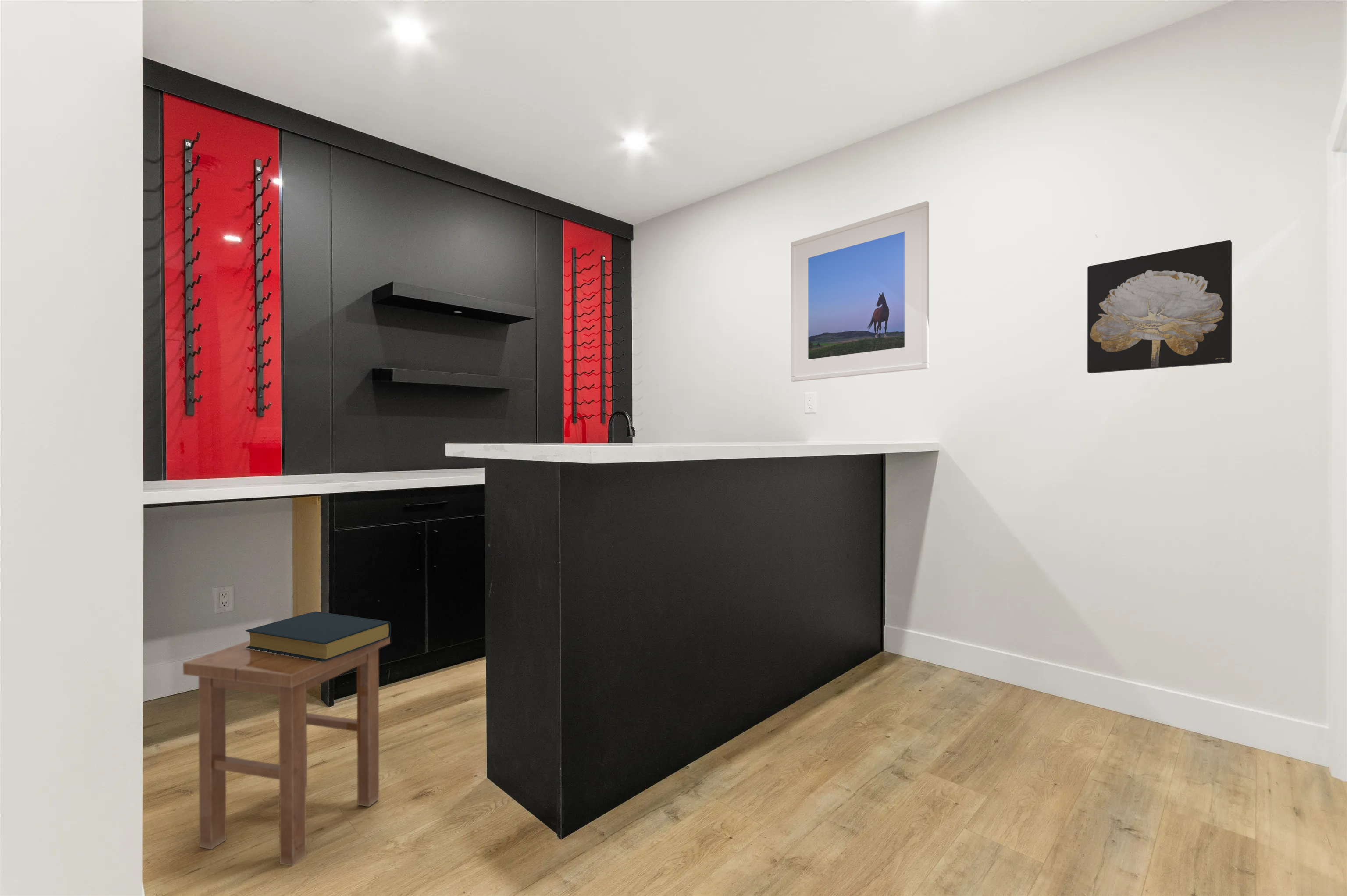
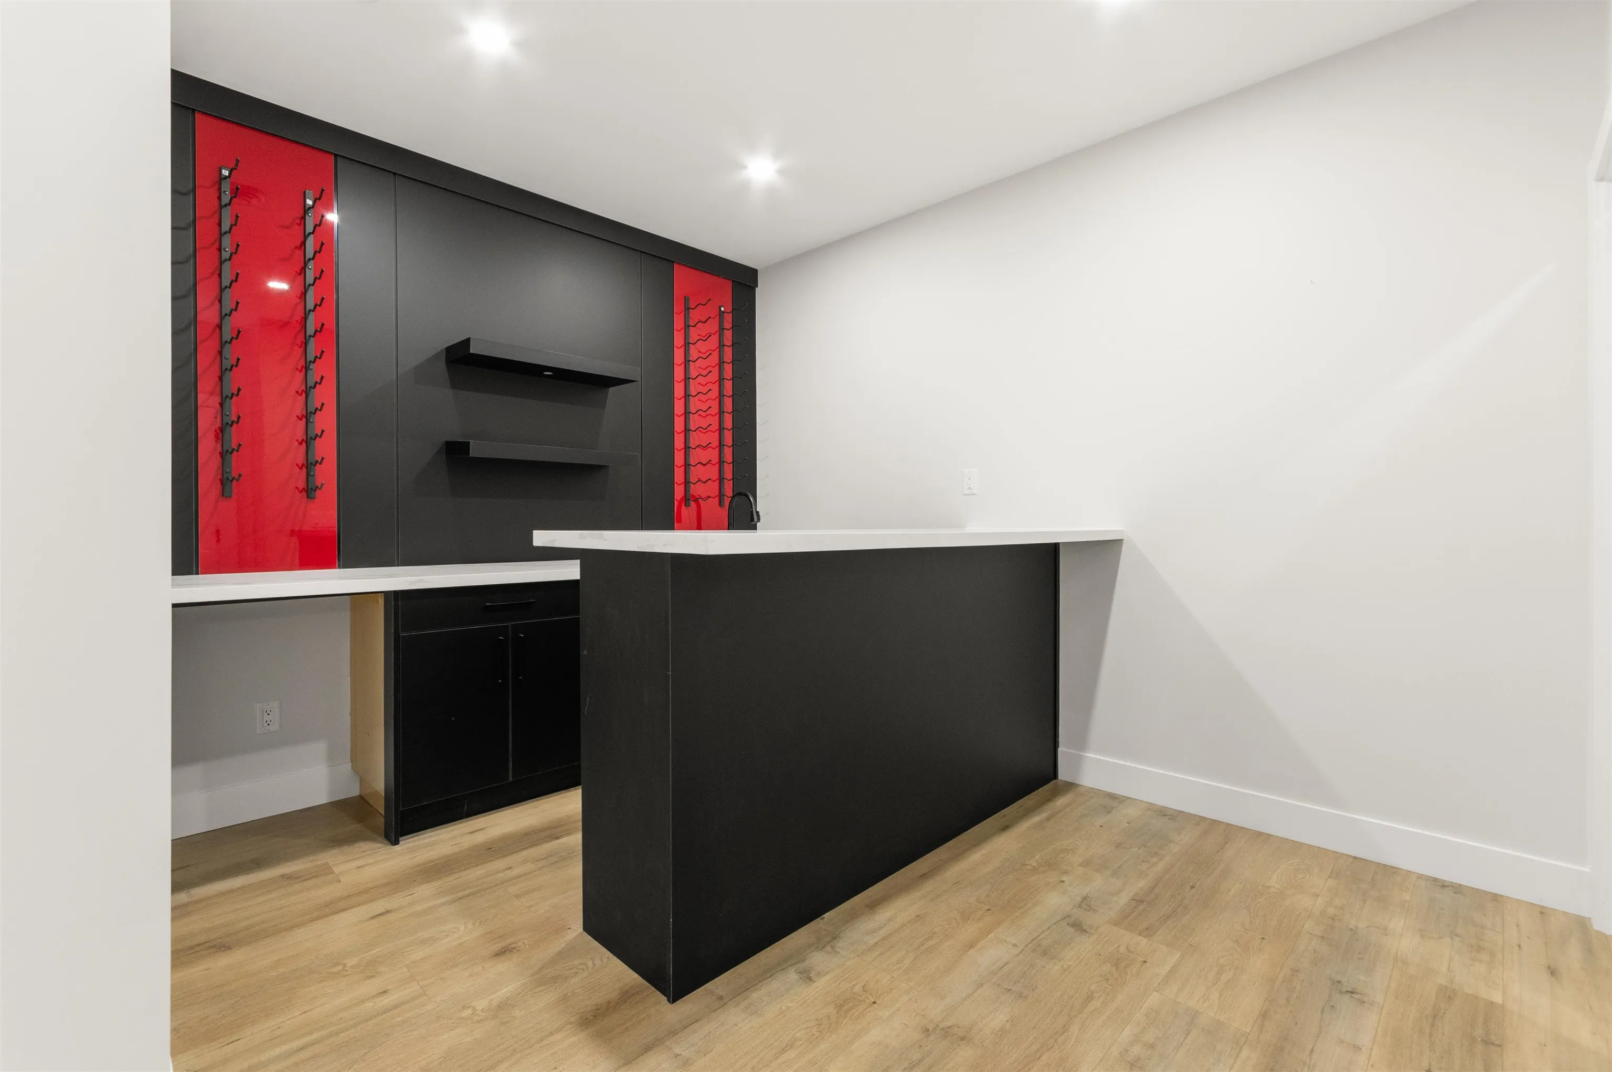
- wall art [1087,239,1233,374]
- stool [182,637,391,867]
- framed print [791,201,930,382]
- hardback book [245,611,392,662]
